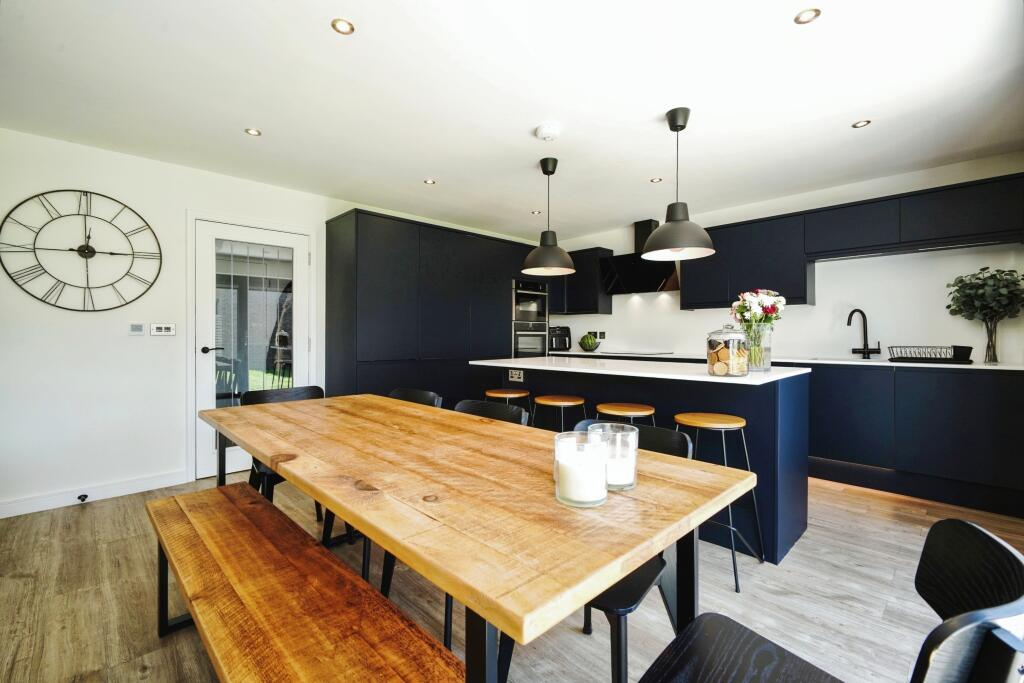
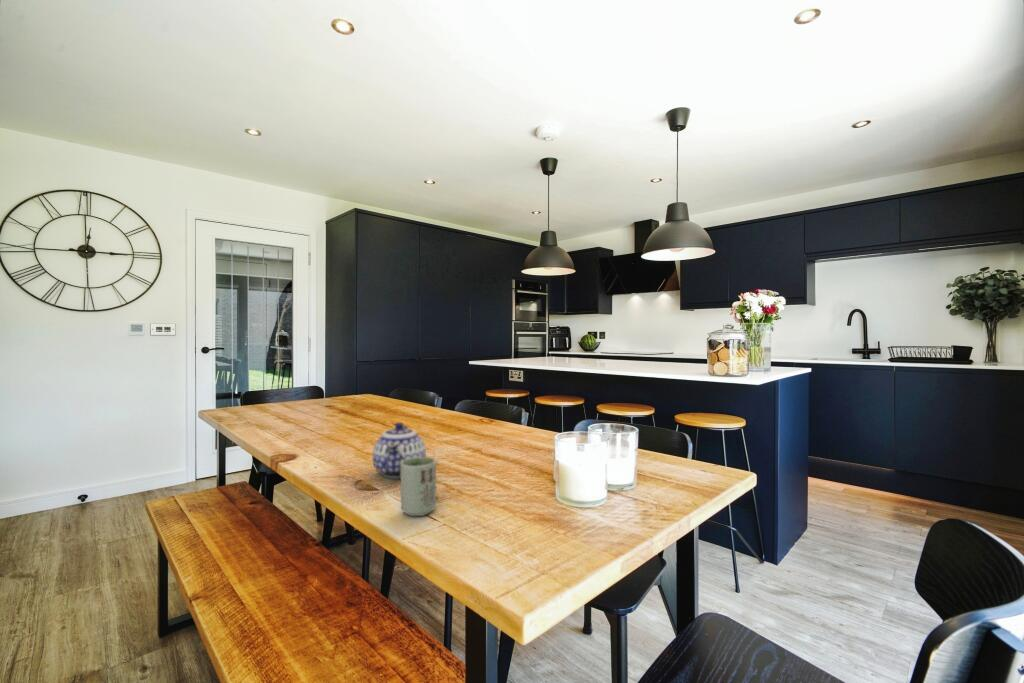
+ teapot [372,422,427,479]
+ cup [400,456,437,517]
